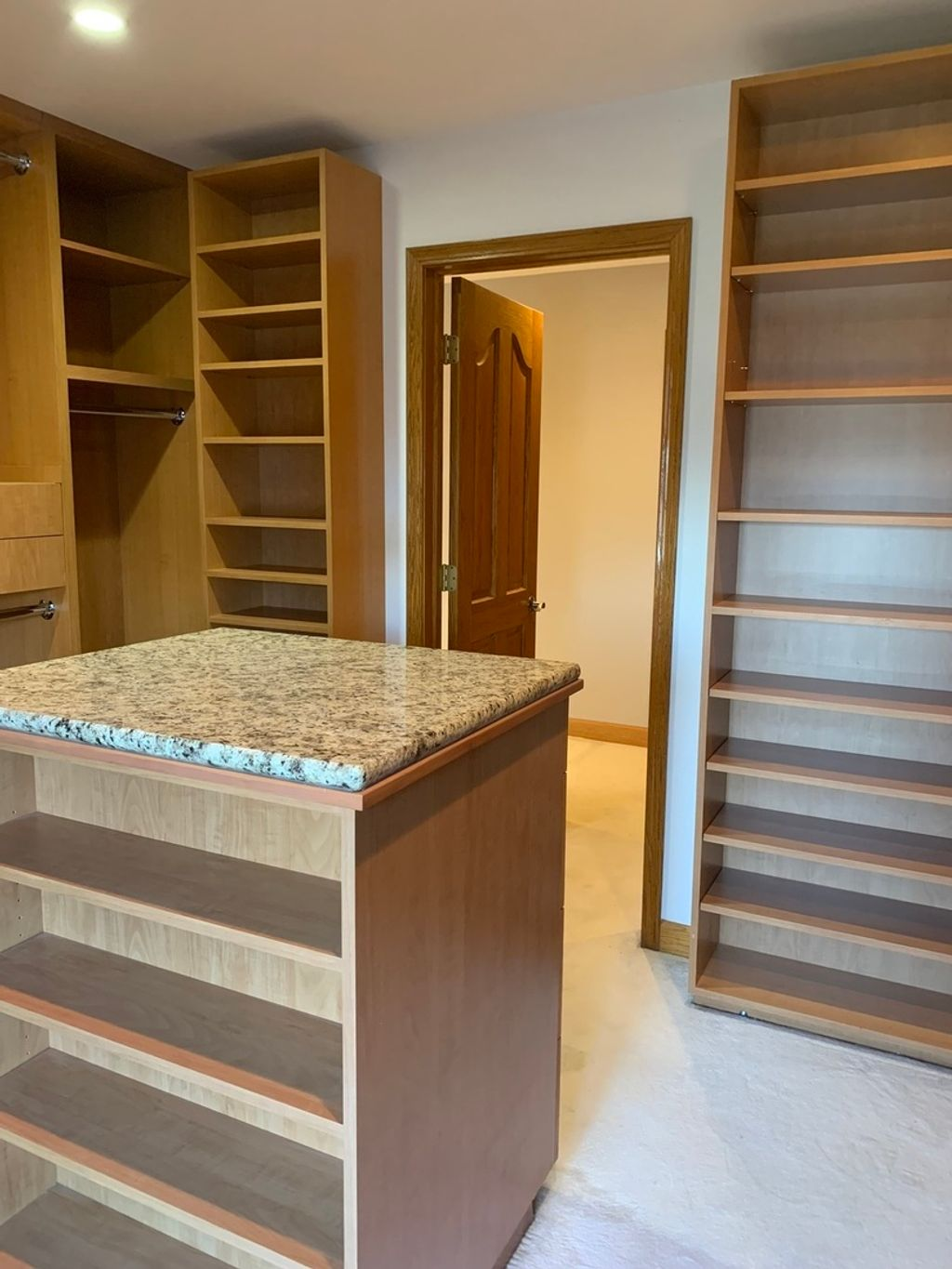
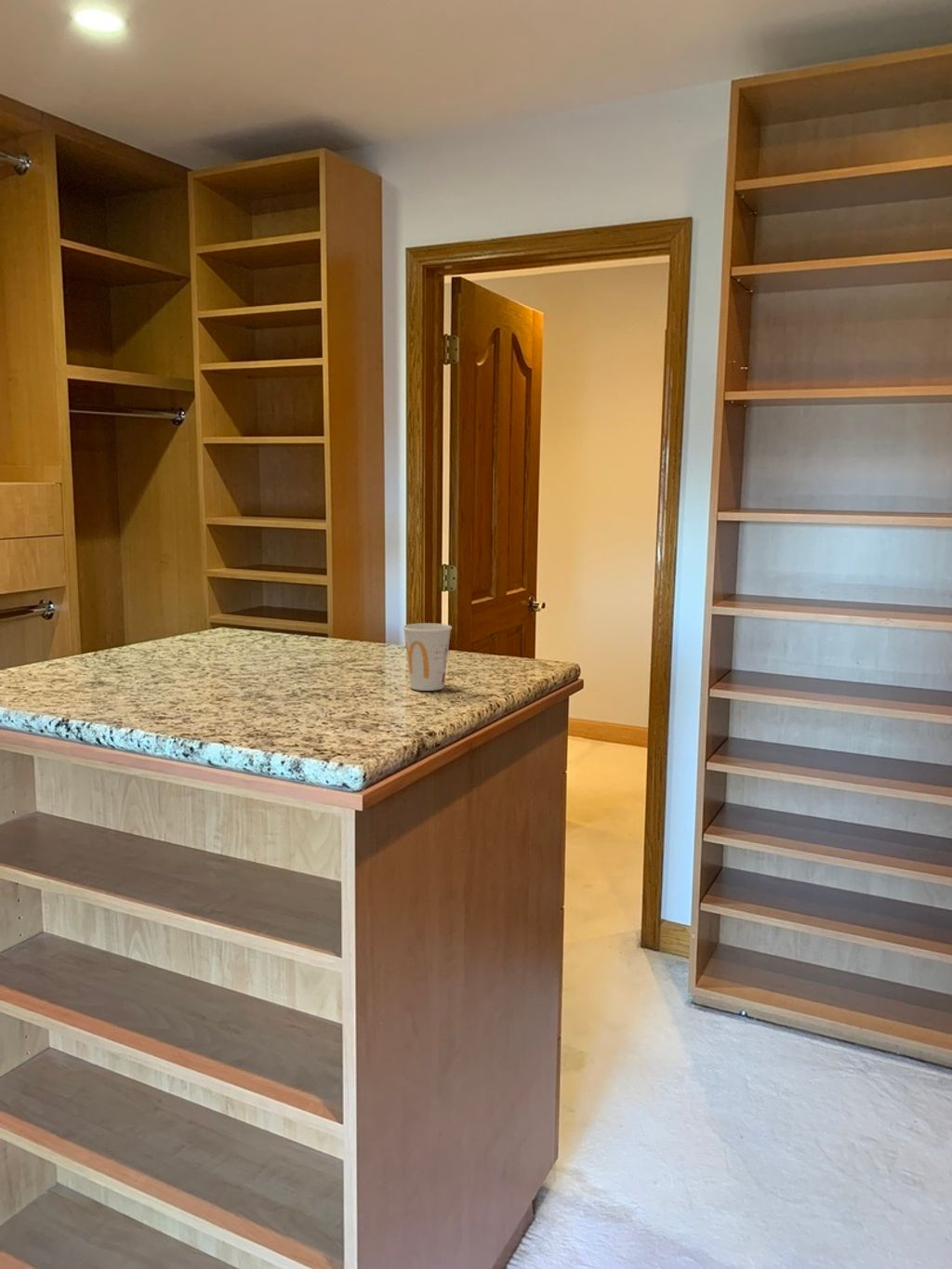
+ cup [402,622,453,692]
